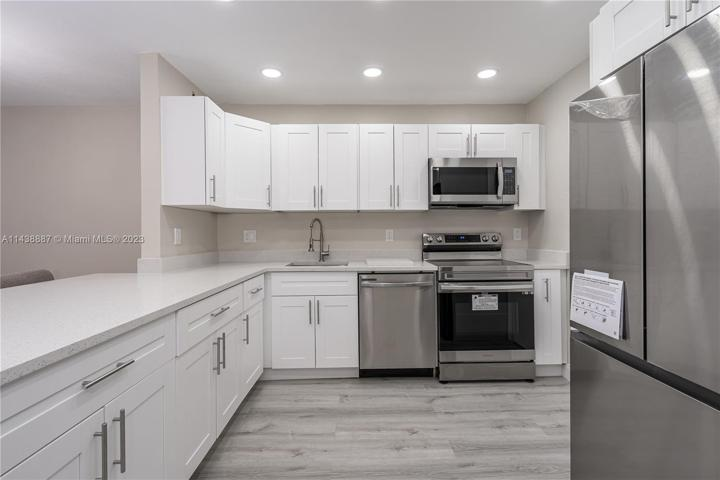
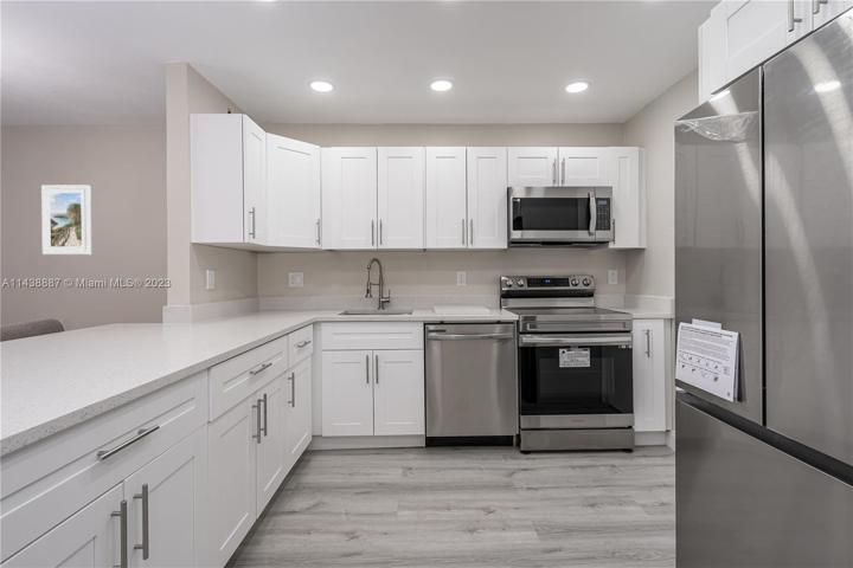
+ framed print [40,183,92,256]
